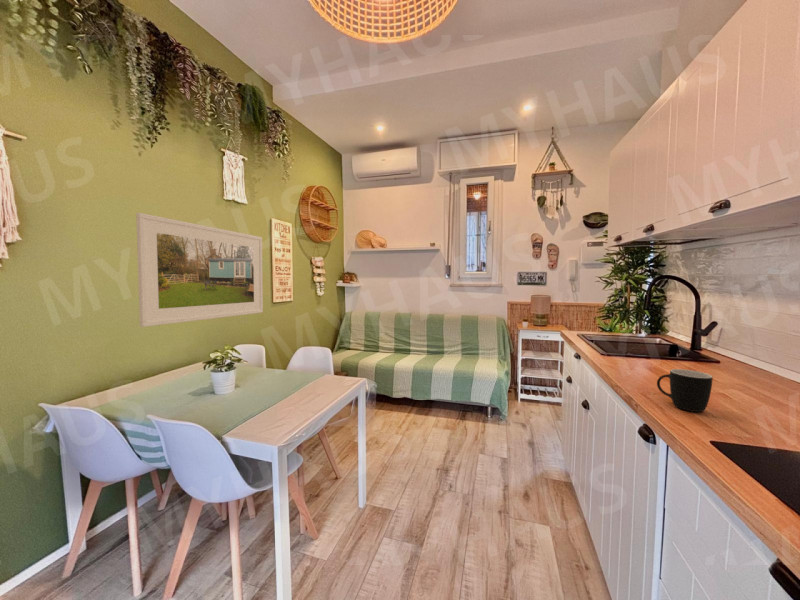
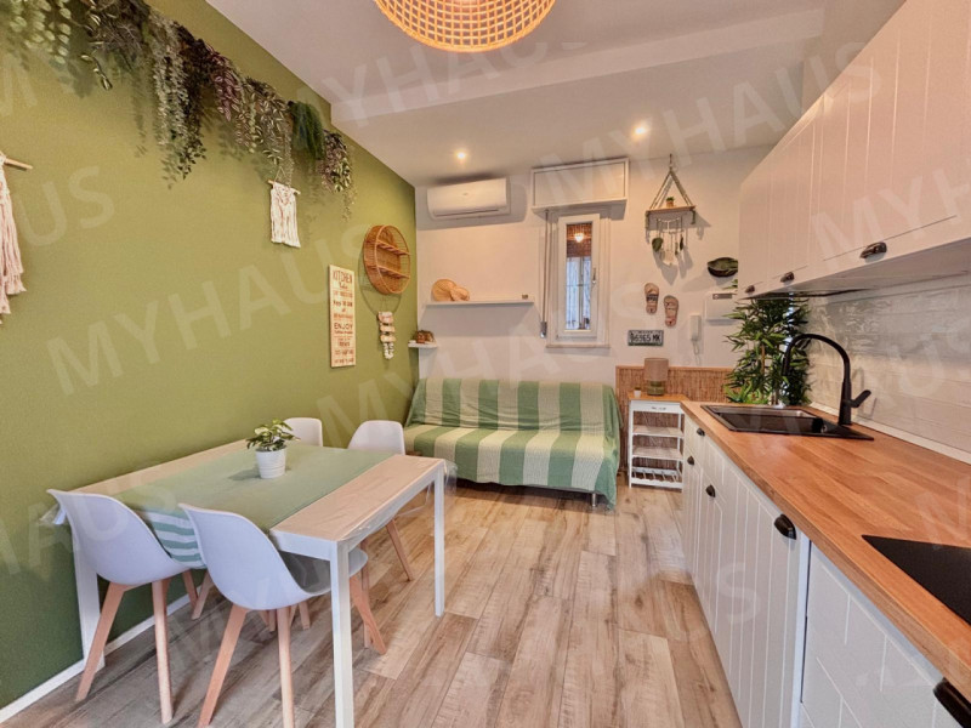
- mug [656,368,713,413]
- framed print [135,212,264,328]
